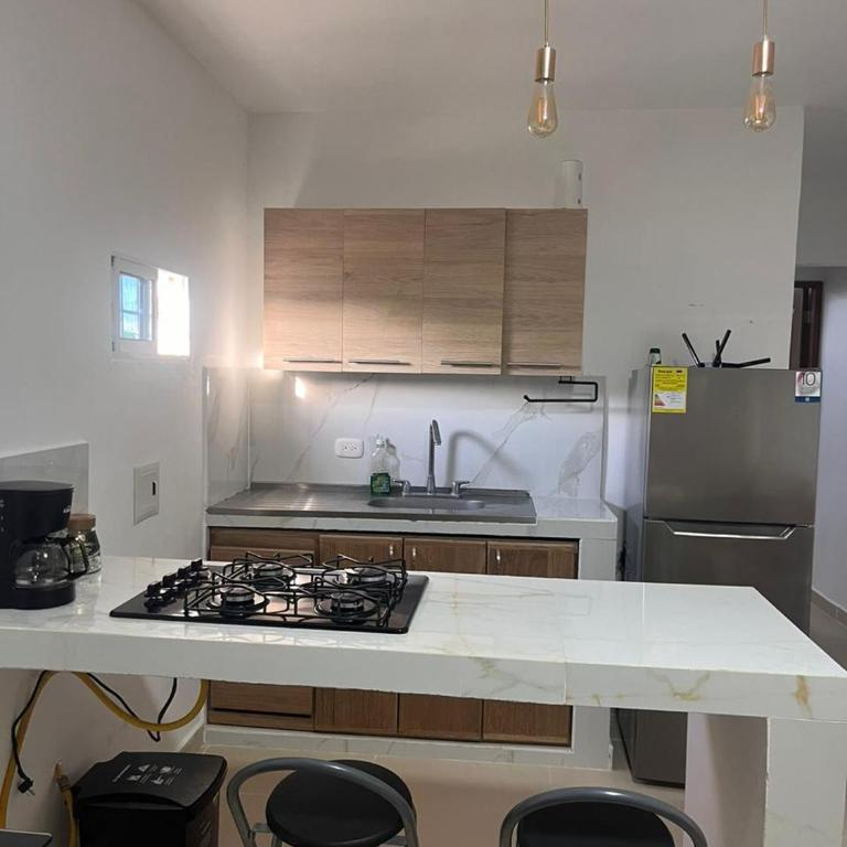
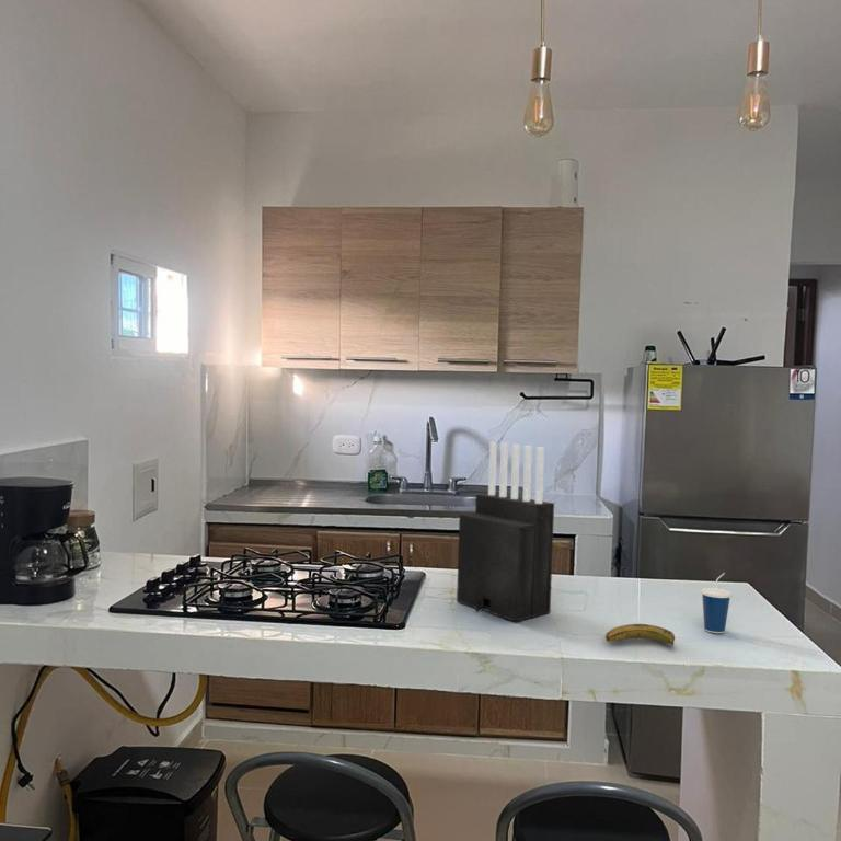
+ knife block [456,441,555,623]
+ cup [700,572,733,634]
+ banana [604,623,676,646]
